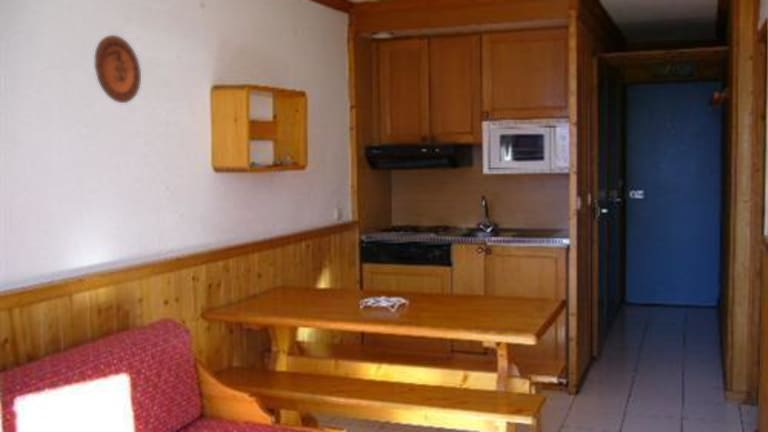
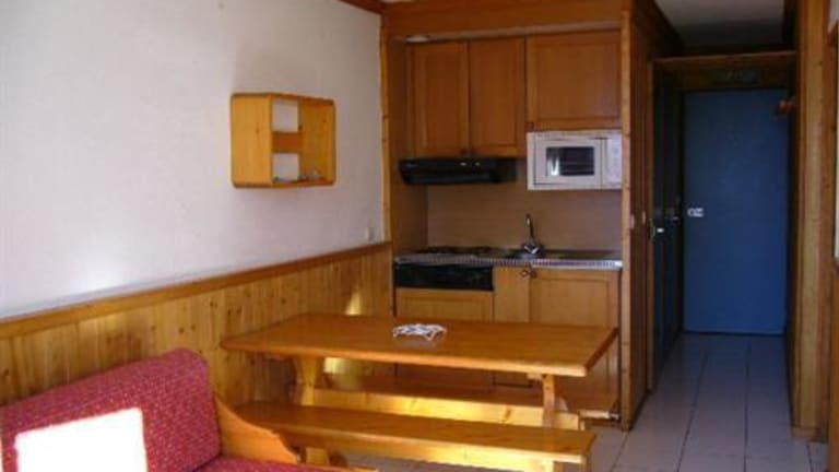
- decorative plate [93,34,142,104]
